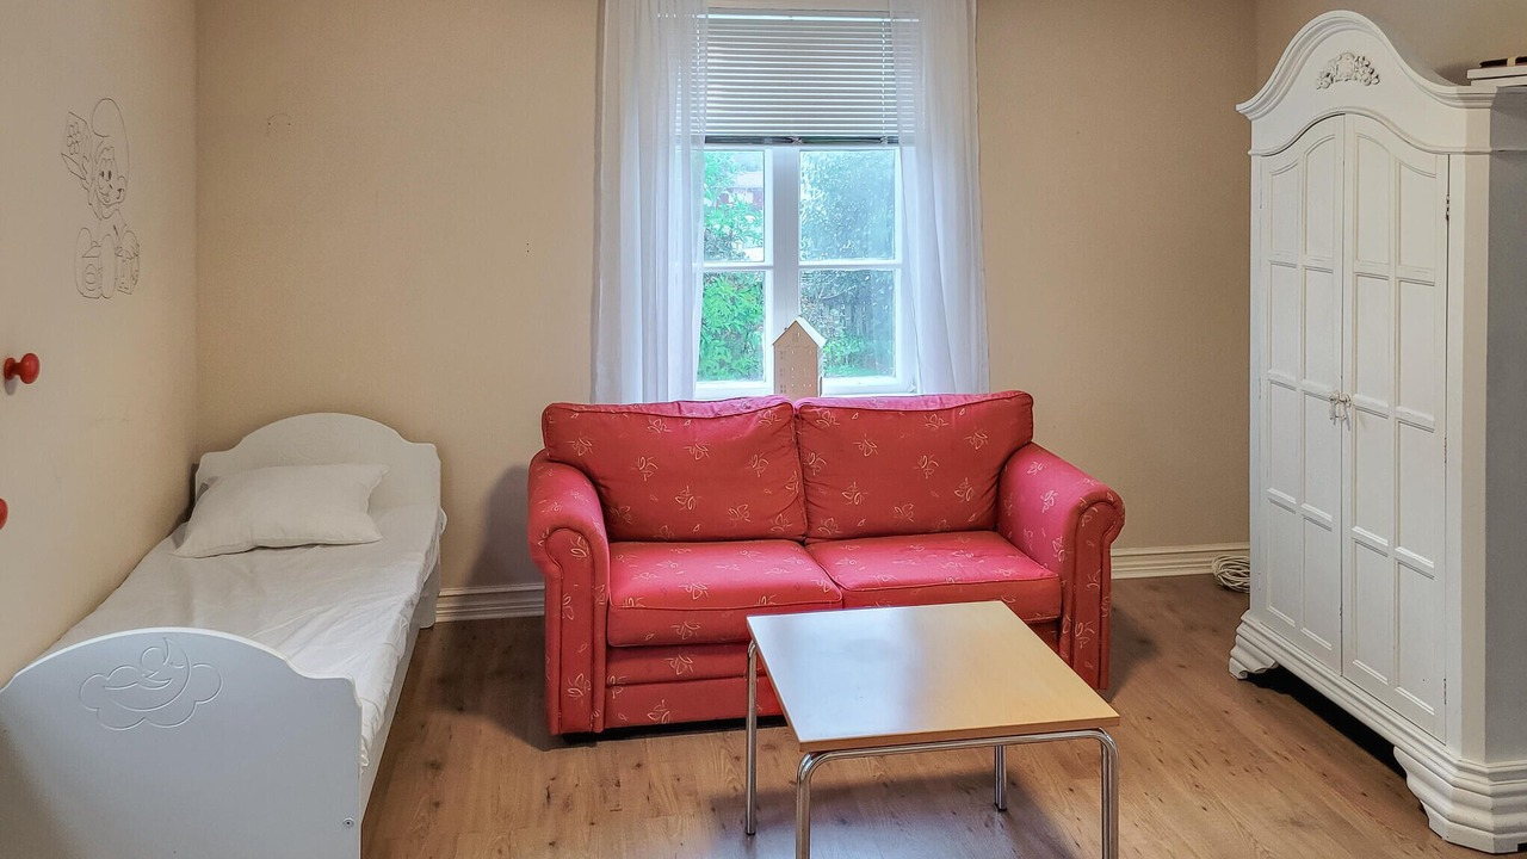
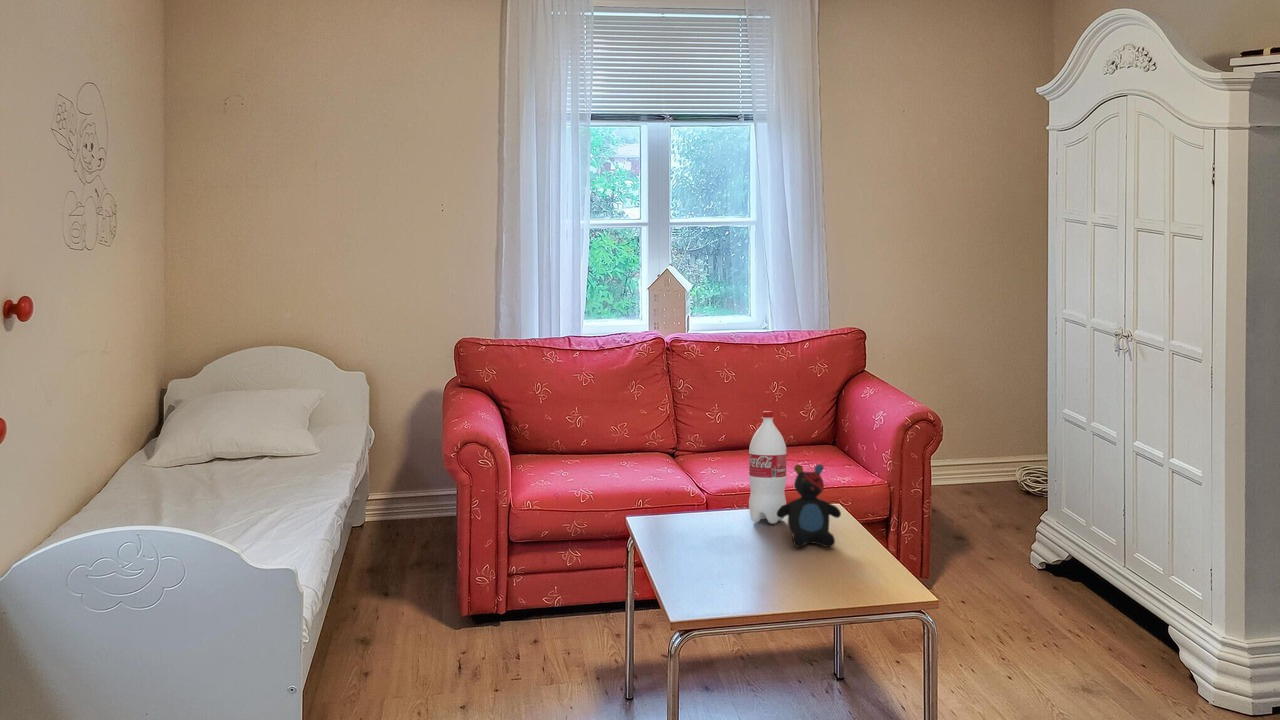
+ teddy bear [776,463,842,548]
+ bottle [748,410,787,525]
